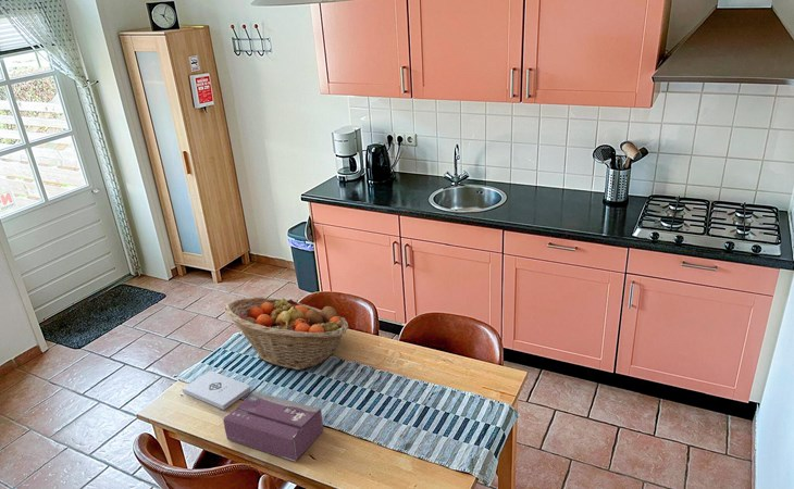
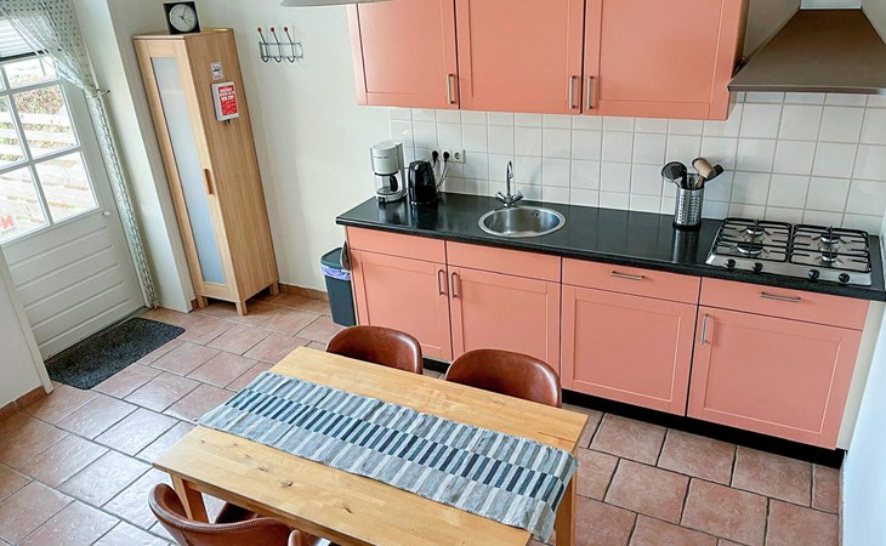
- fruit basket [223,297,350,371]
- tissue box [222,390,324,463]
- notepad [181,371,251,411]
